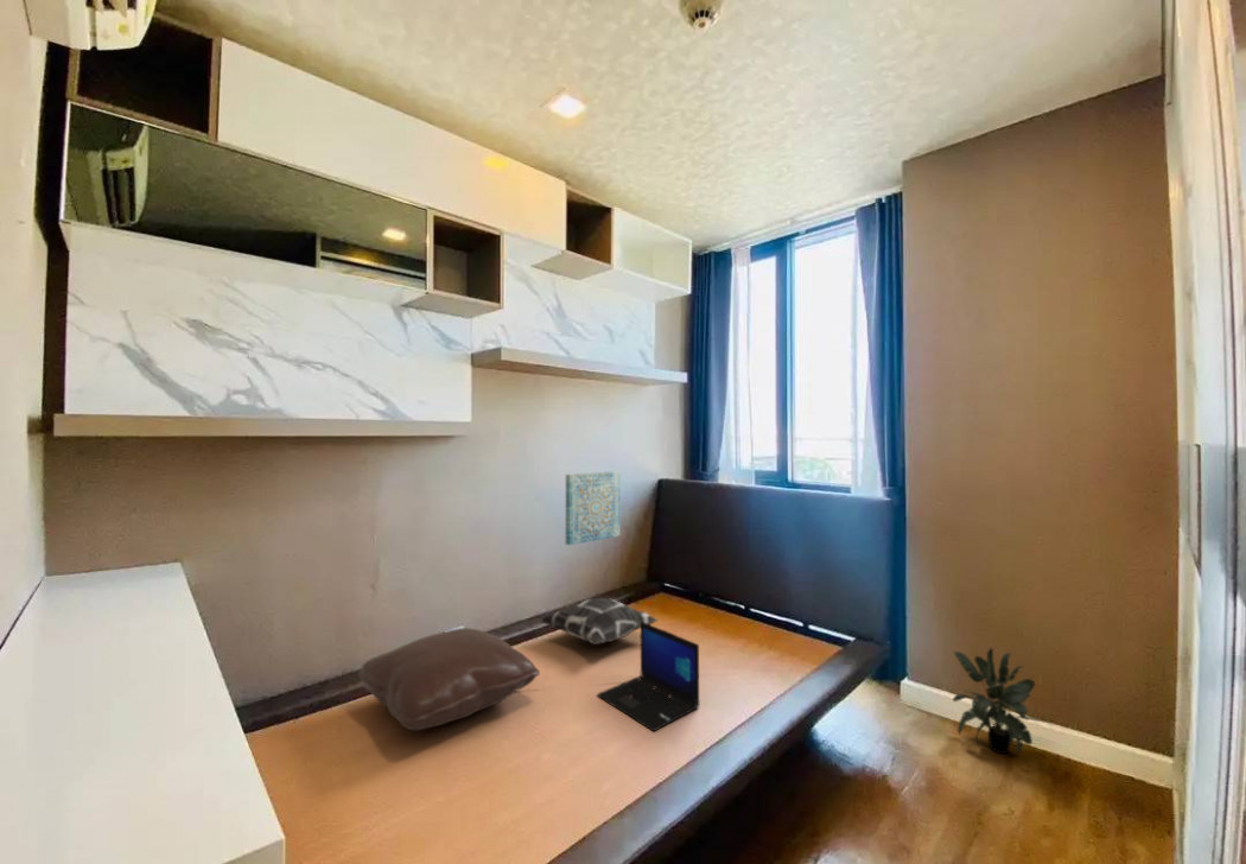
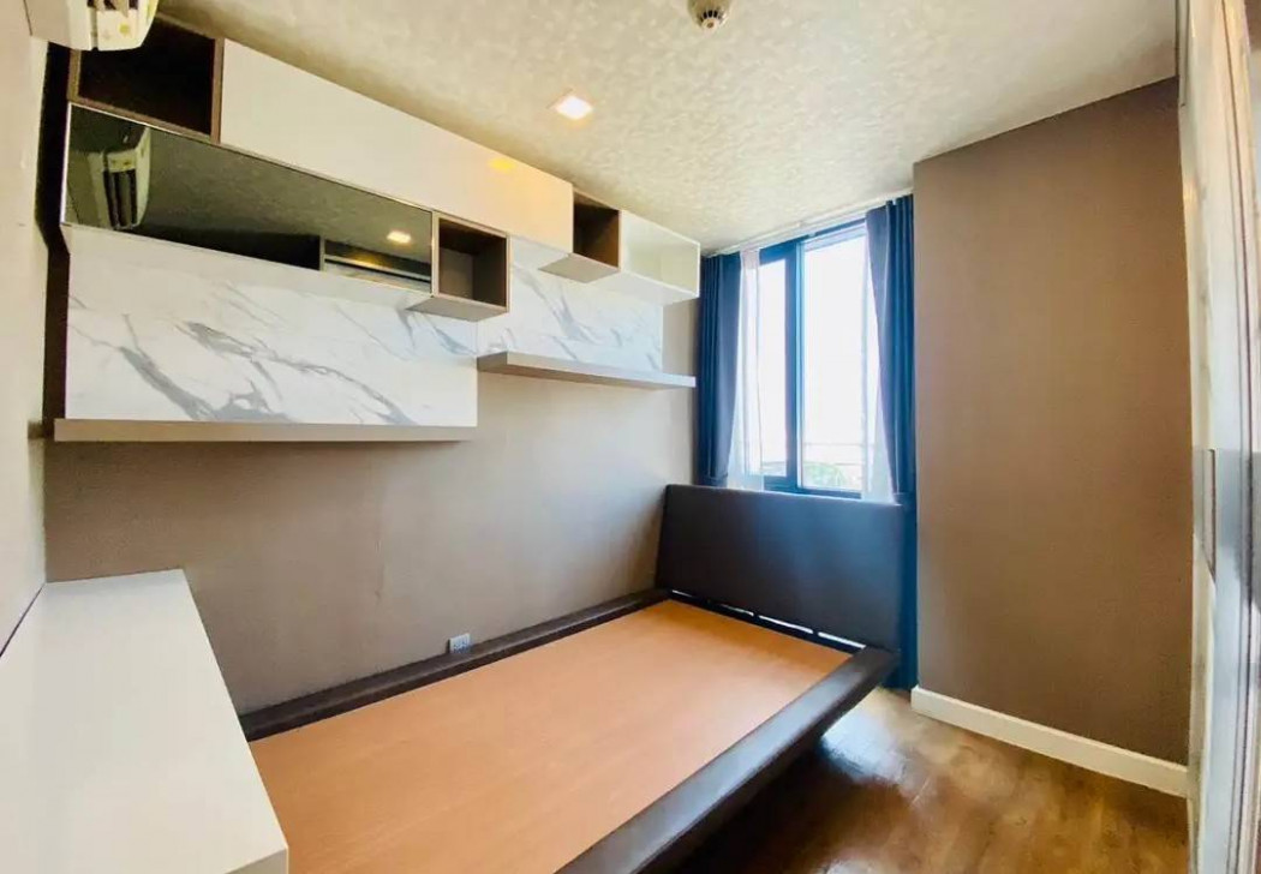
- decorative pillow [540,597,660,646]
- wall art [565,470,622,546]
- potted plant [952,647,1053,755]
- laptop [596,622,700,732]
- pillow [357,627,541,732]
